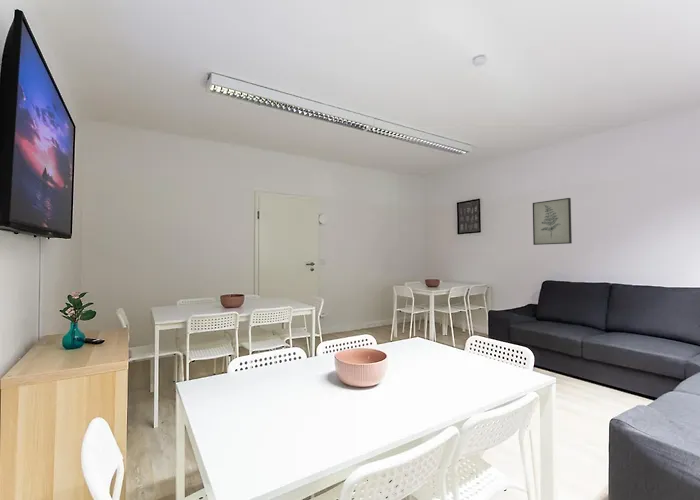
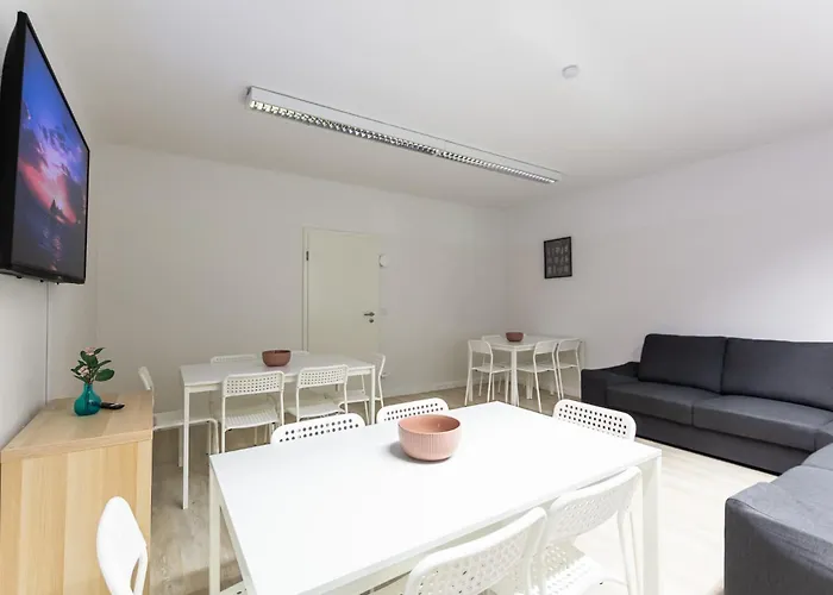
- wall art [532,197,573,246]
